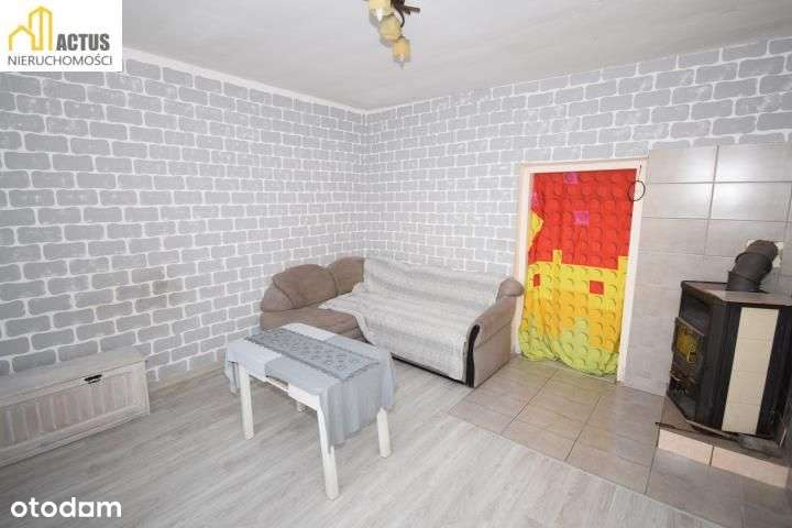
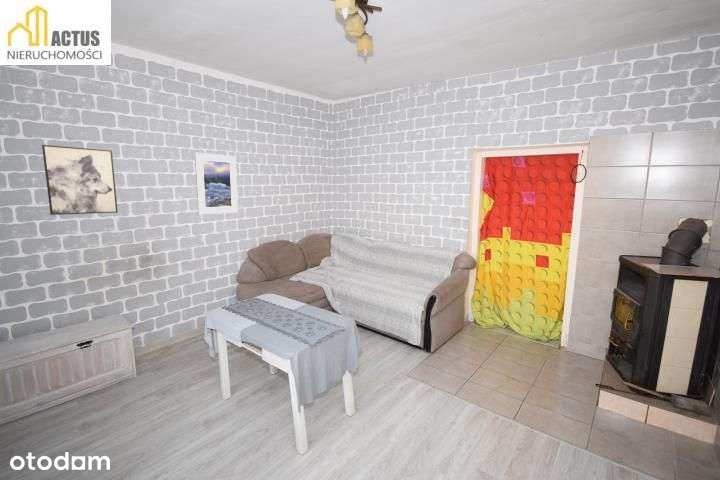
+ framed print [194,152,239,215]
+ wall art [41,144,119,216]
